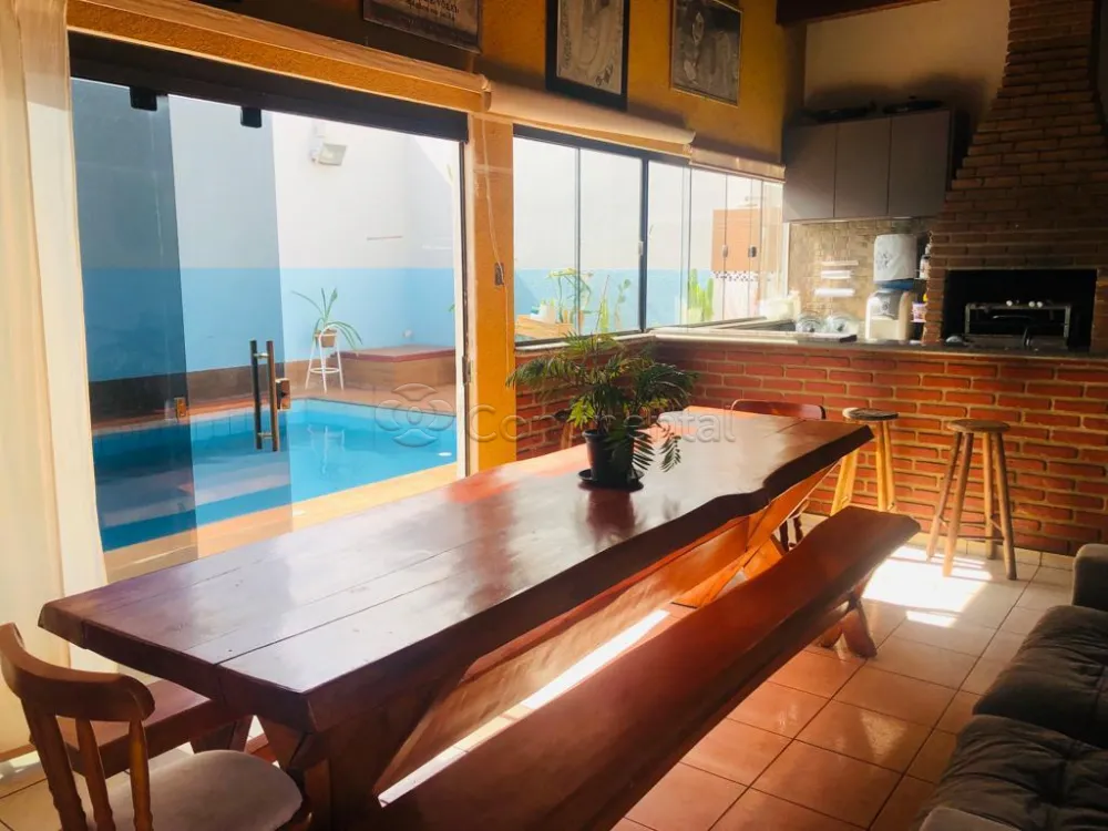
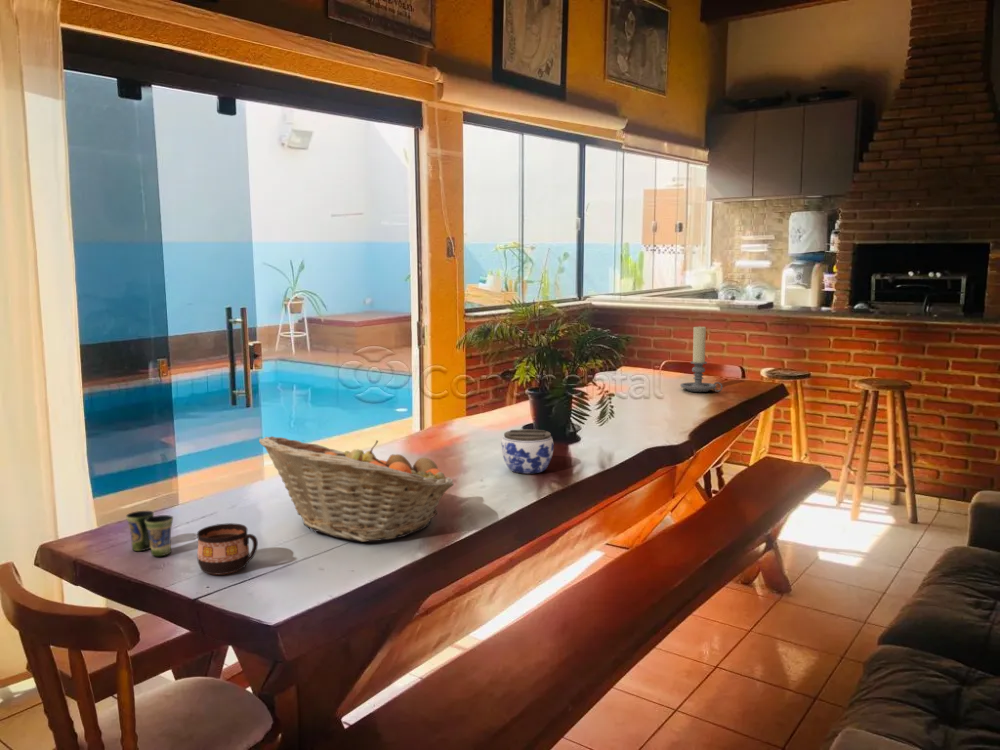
+ cup [125,510,174,557]
+ candle holder [679,324,724,393]
+ cup [196,522,259,576]
+ fruit basket [258,435,455,543]
+ jar [501,428,555,475]
